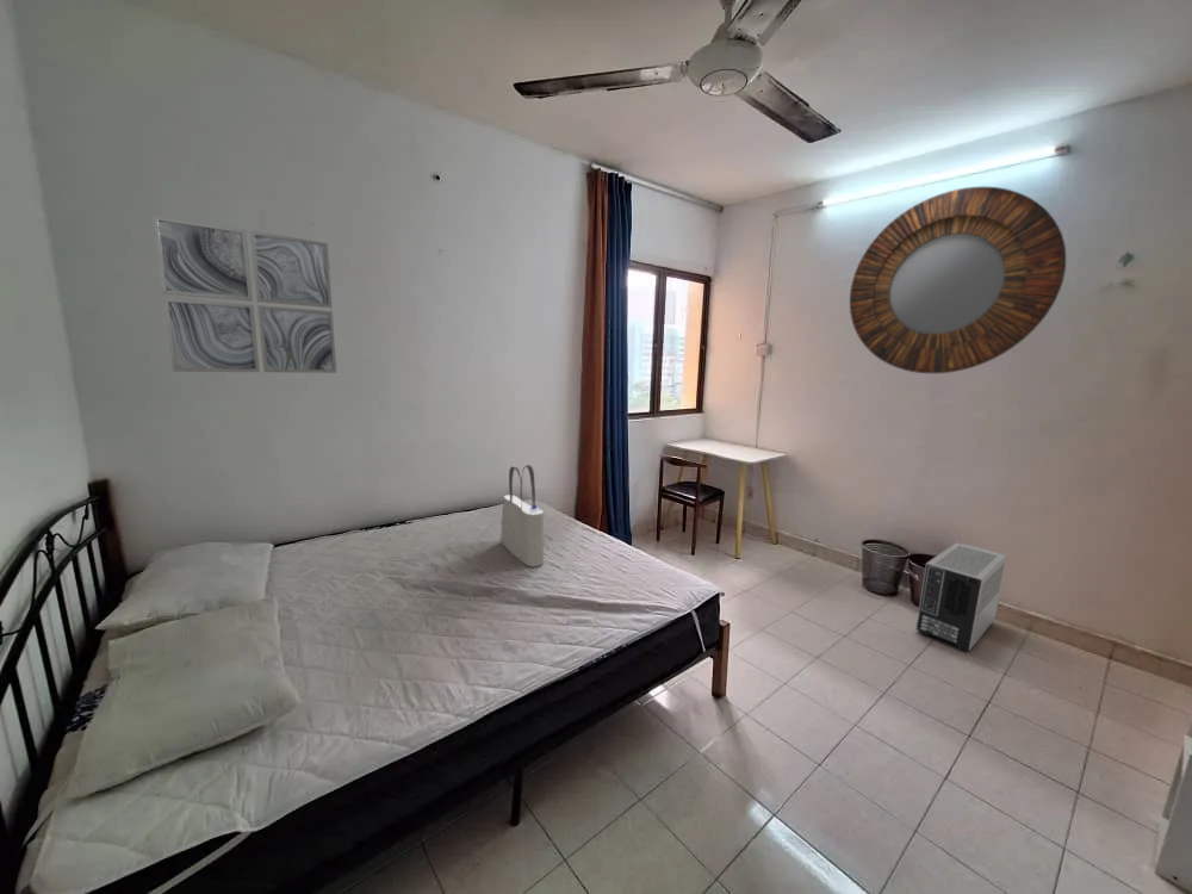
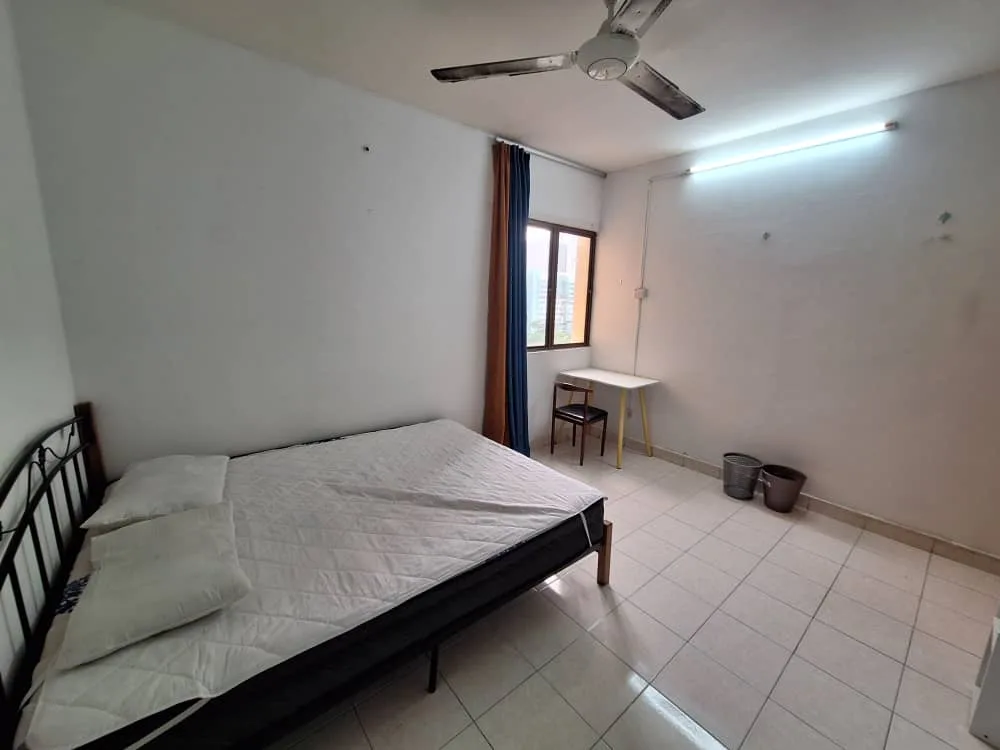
- air purifier [914,541,1008,653]
- home mirror [849,186,1067,374]
- tote bag [499,464,545,569]
- wall art [151,215,337,374]
